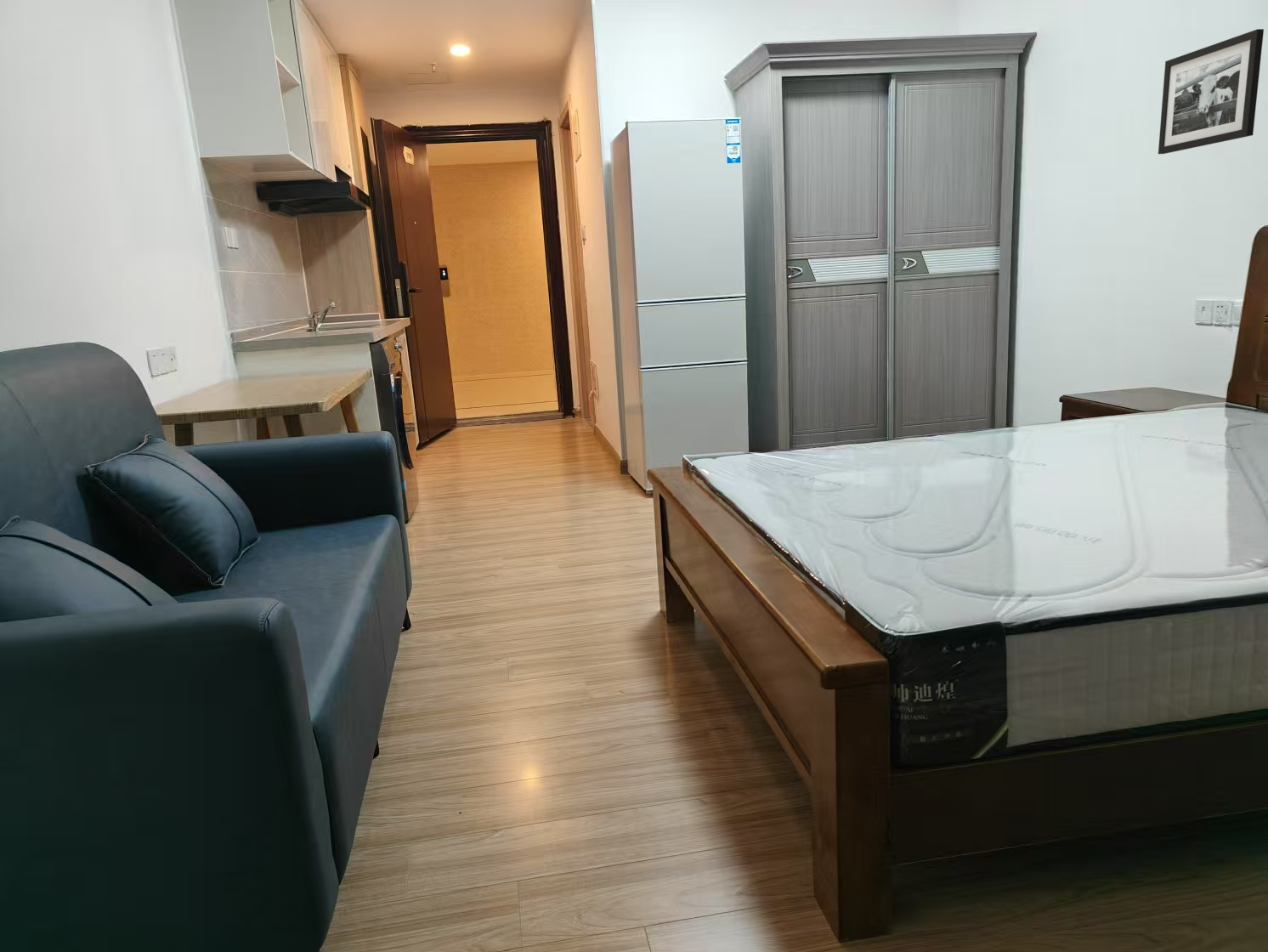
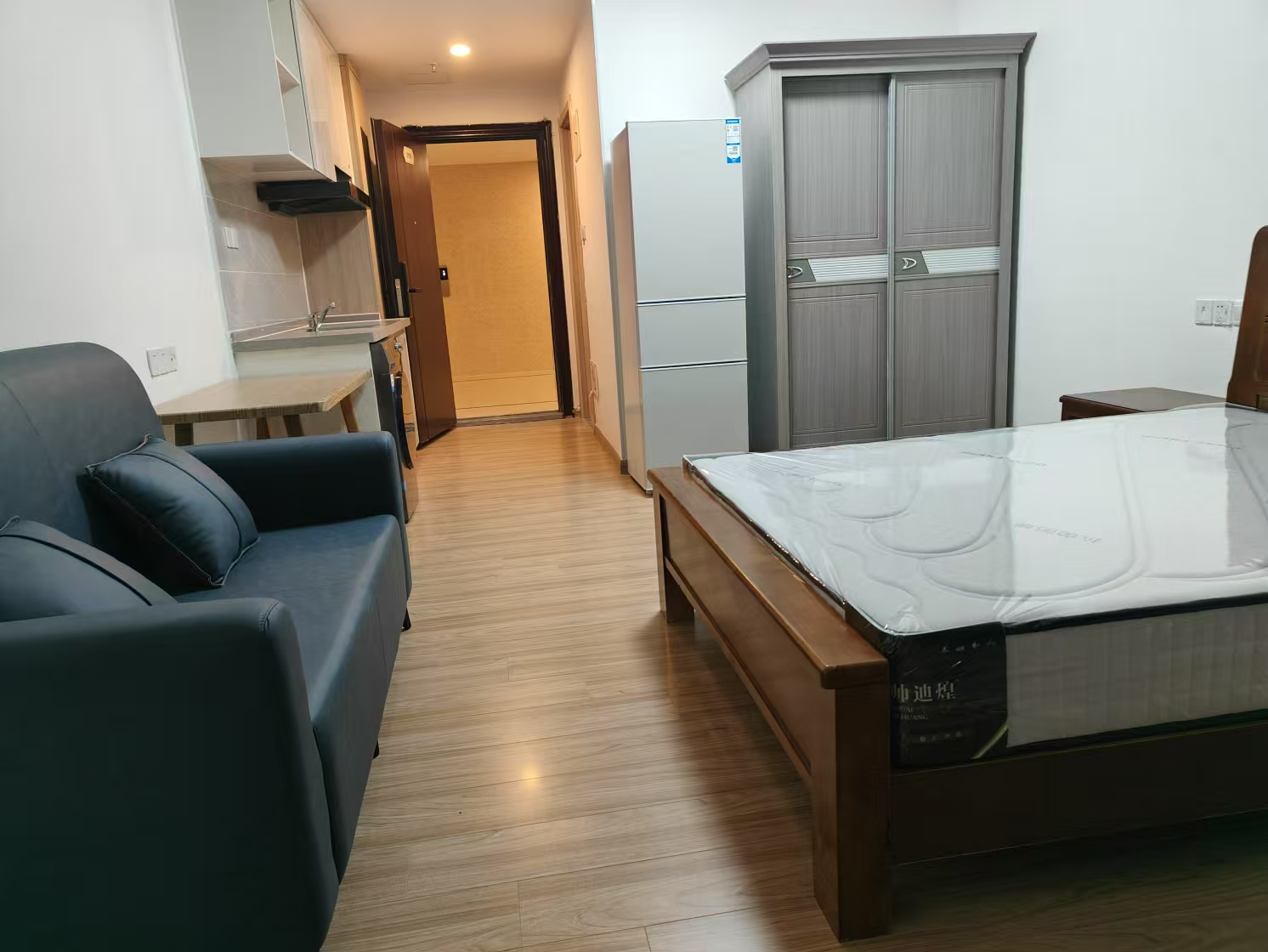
- picture frame [1158,28,1265,155]
